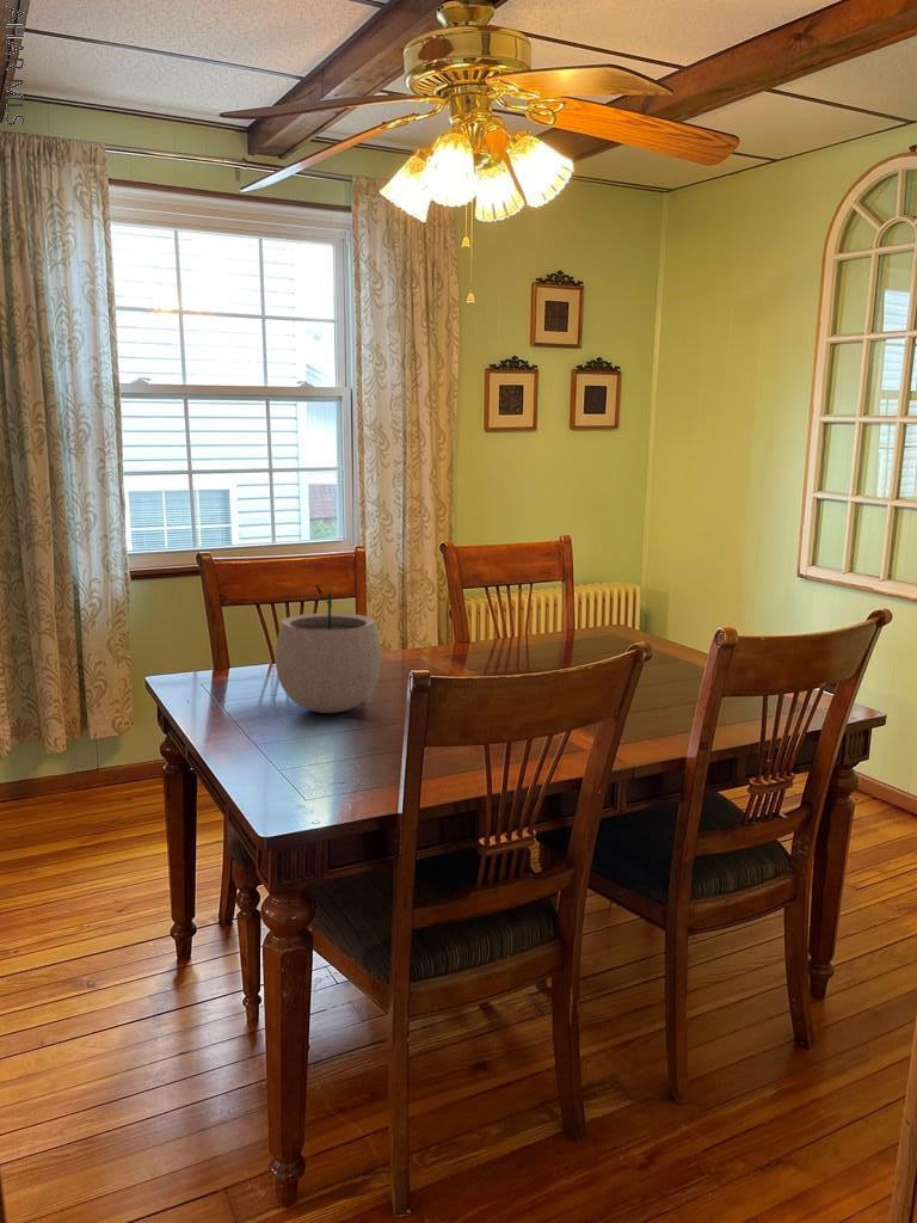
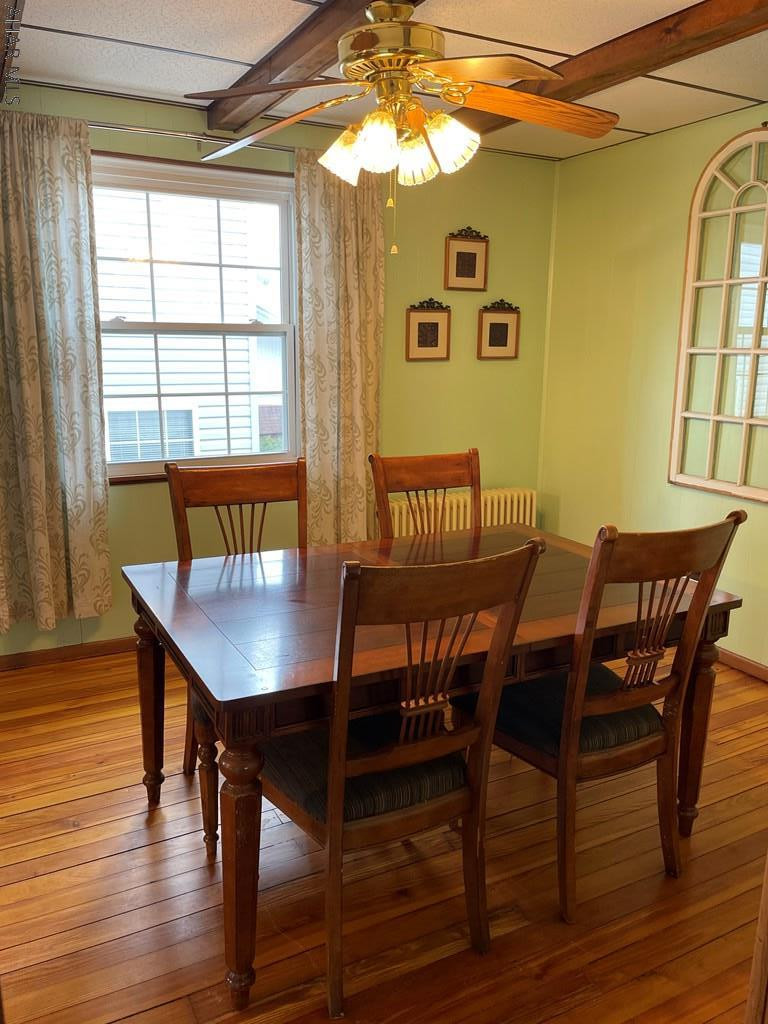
- plant pot [275,583,382,714]
